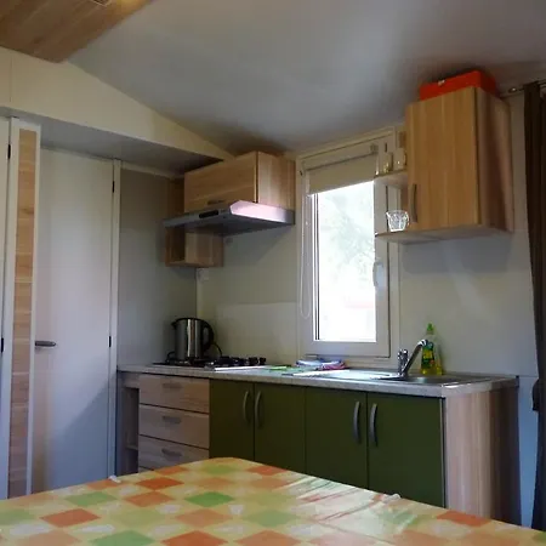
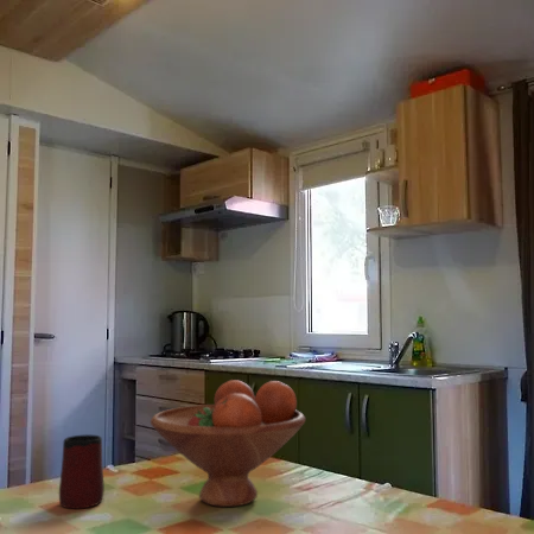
+ fruit bowl [150,379,306,508]
+ mug [58,433,106,510]
